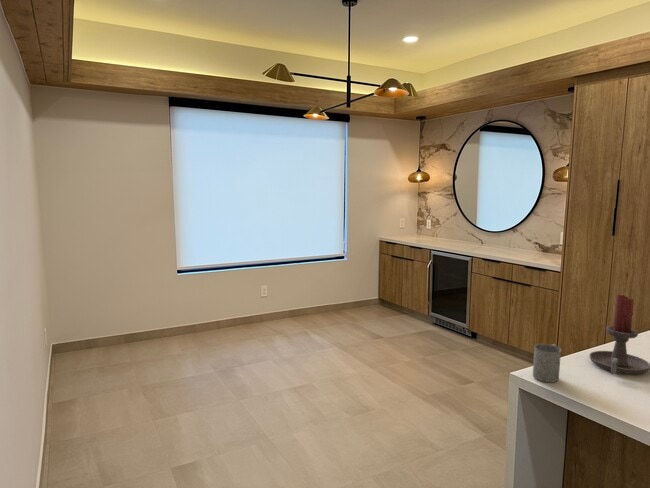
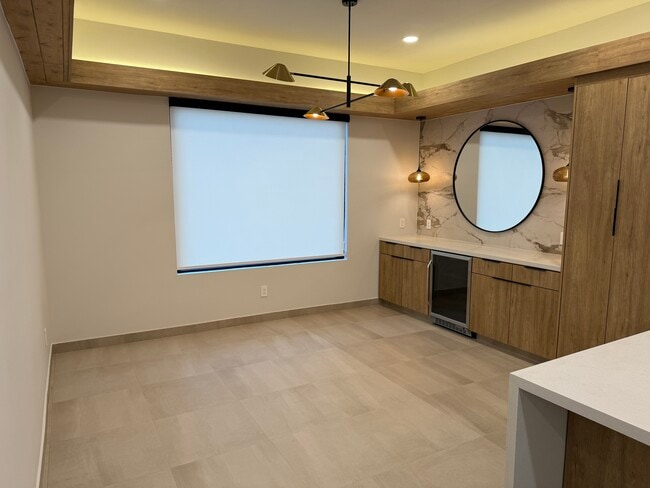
- candle holder [588,294,650,375]
- mug [532,343,563,383]
